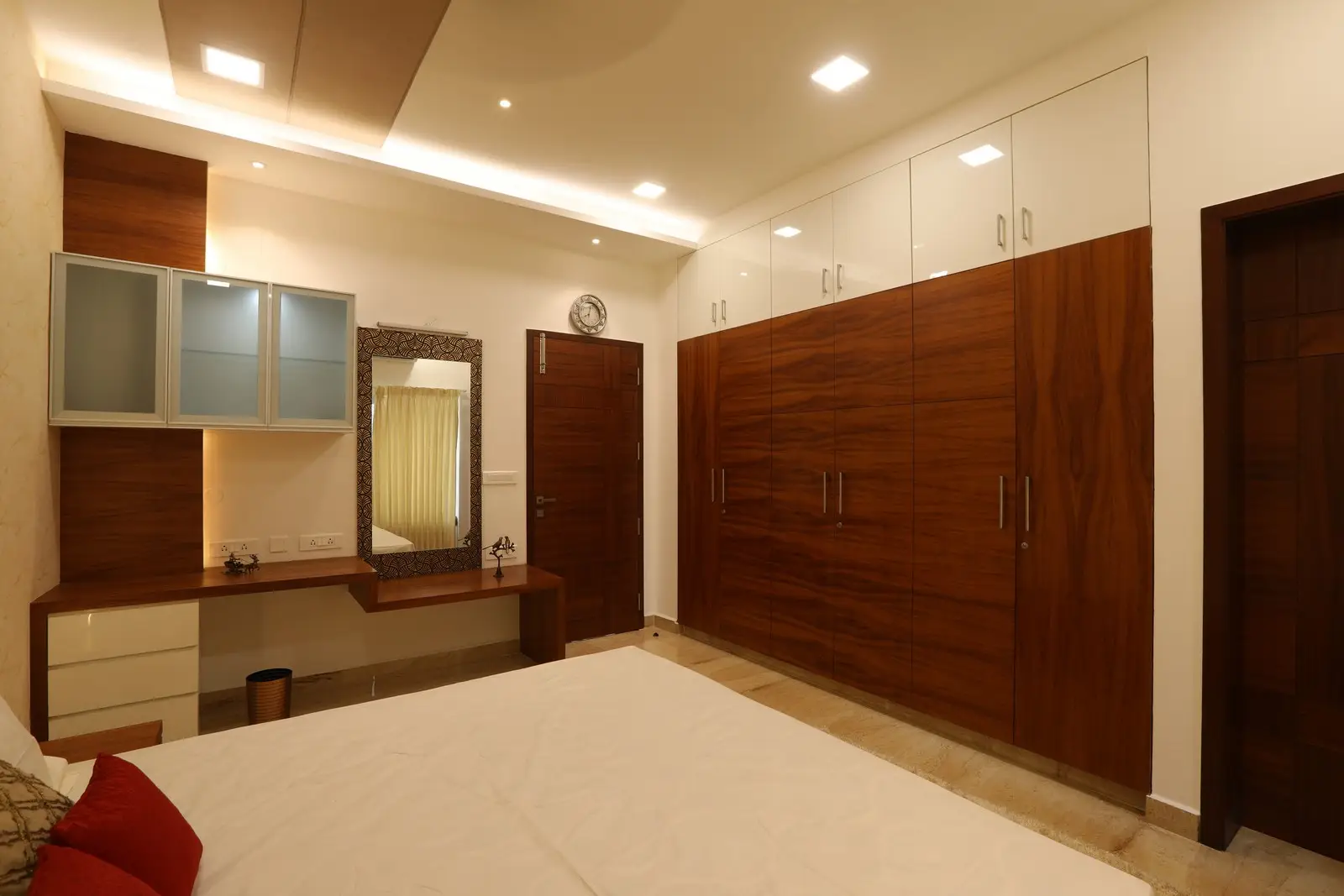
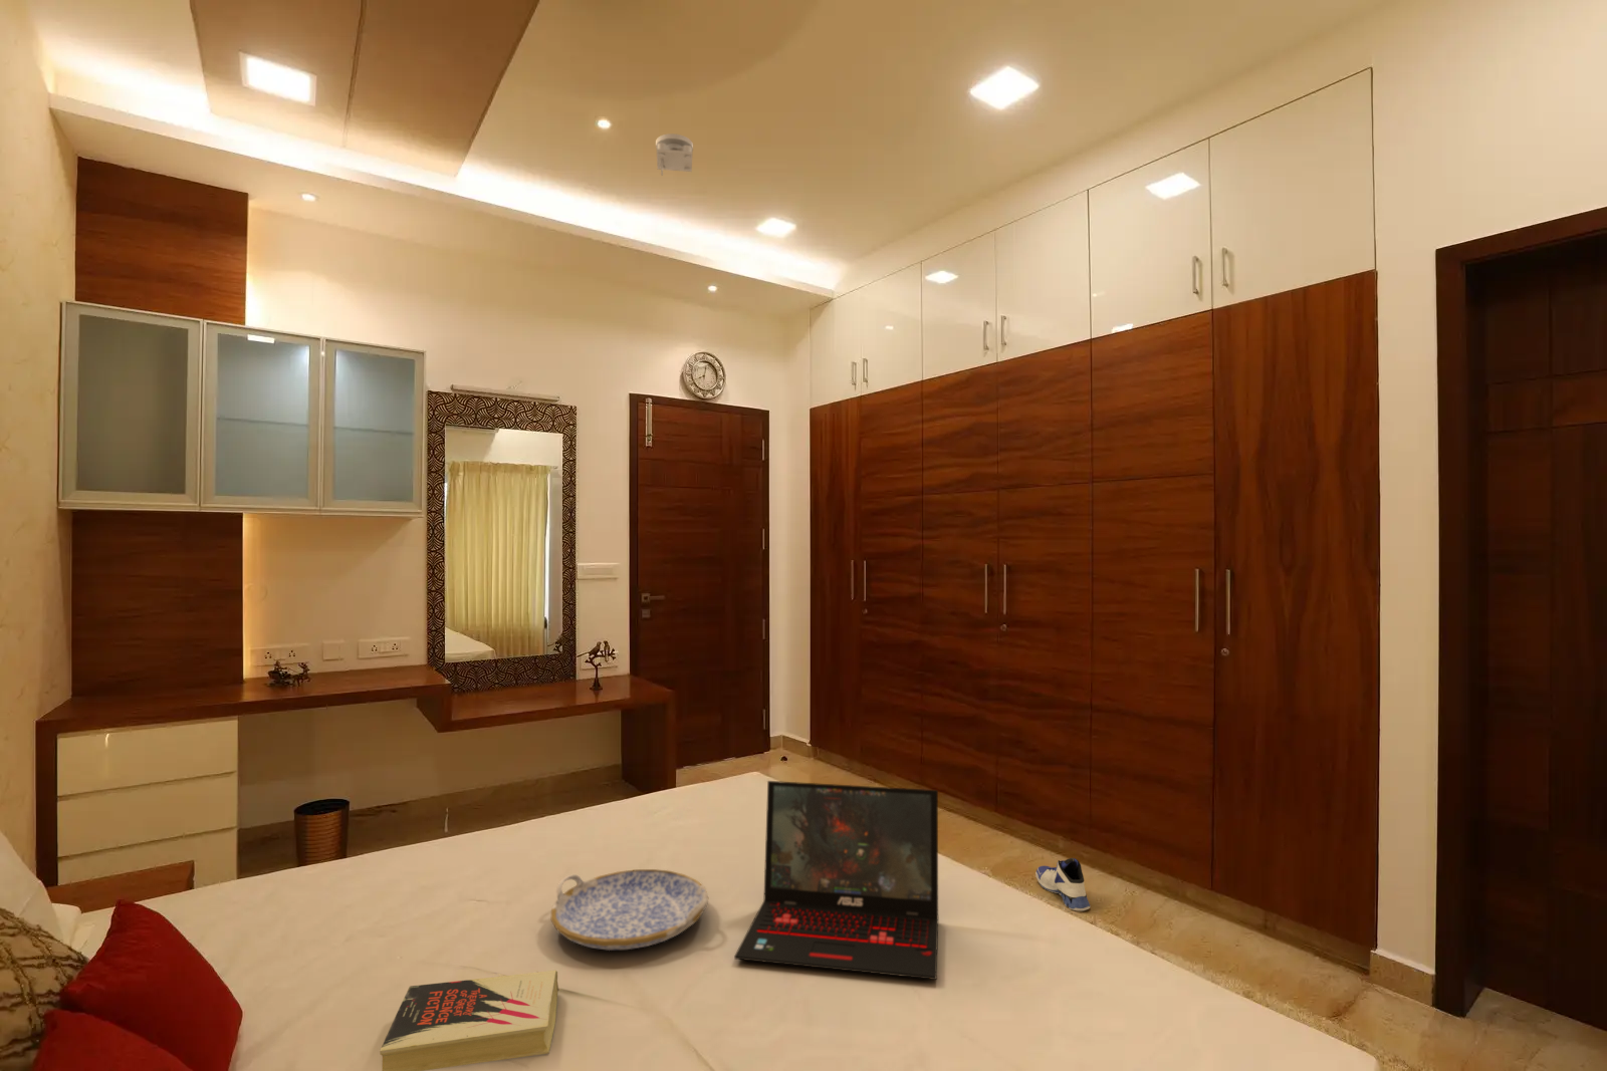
+ book [379,968,560,1071]
+ smoke detector [655,133,693,177]
+ sneaker [1034,857,1090,911]
+ laptop [733,779,939,980]
+ serving tray [549,868,709,951]
